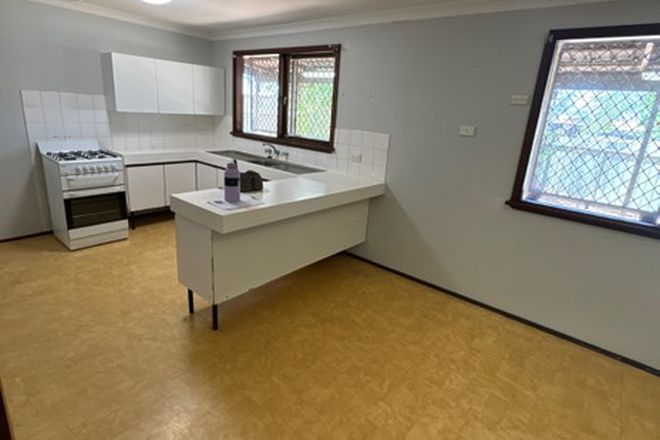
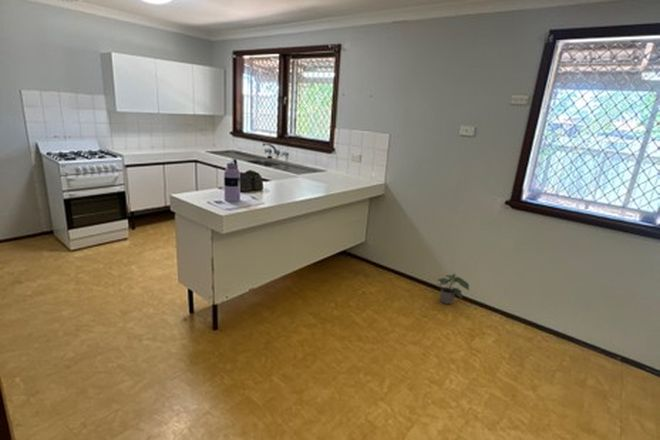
+ potted plant [435,272,470,305]
